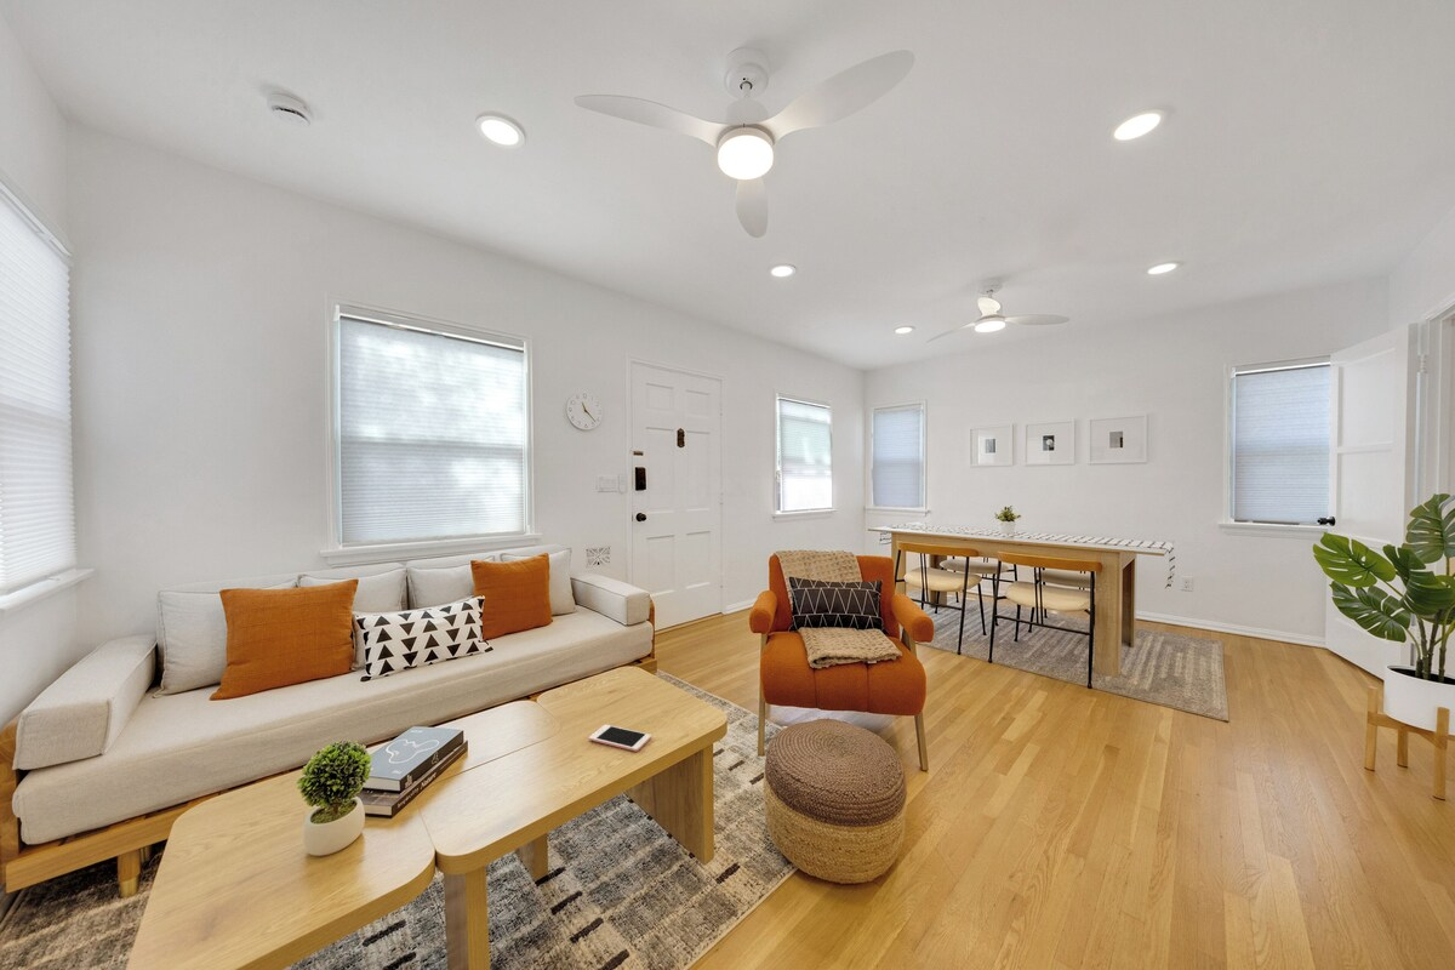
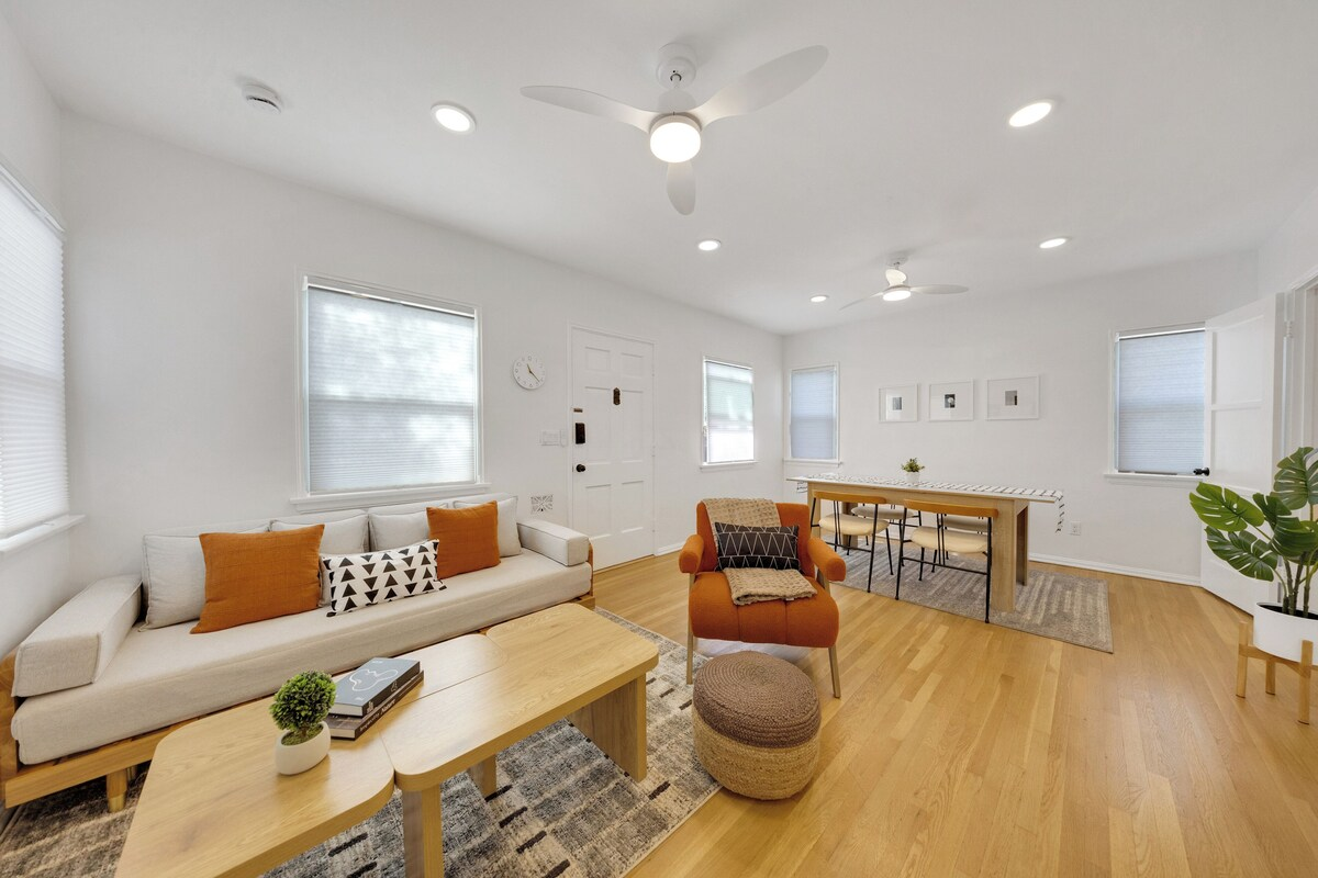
- cell phone [588,724,652,753]
